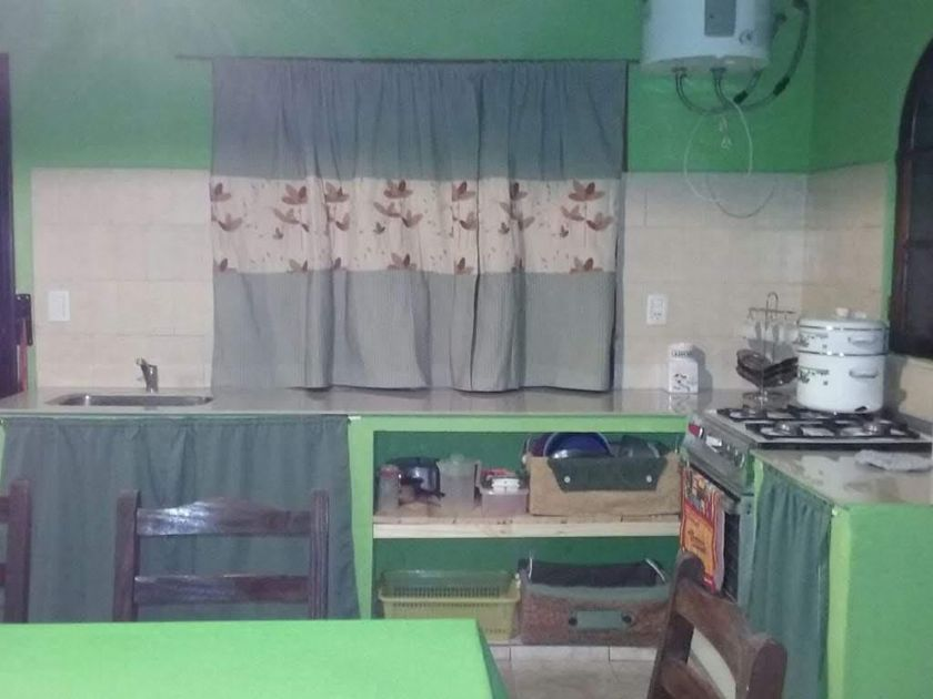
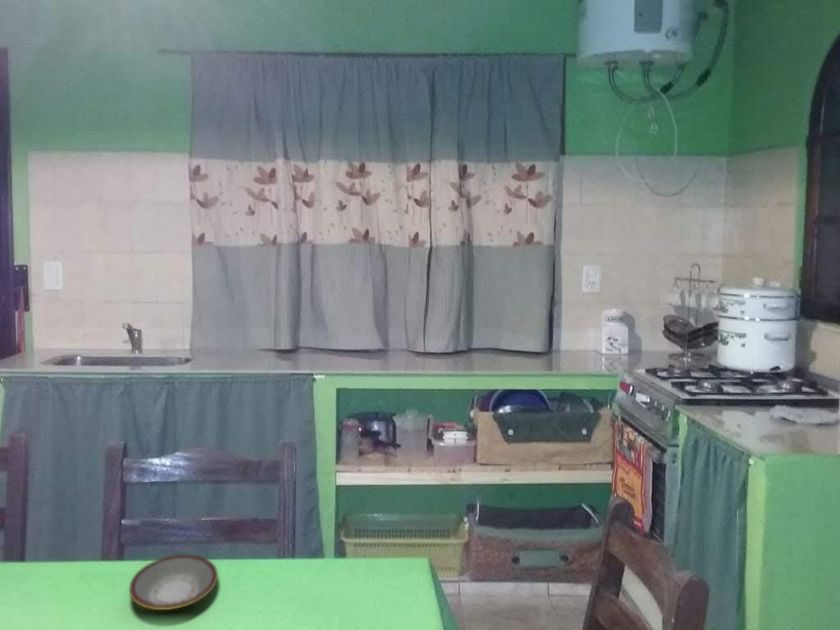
+ plate [128,553,219,611]
